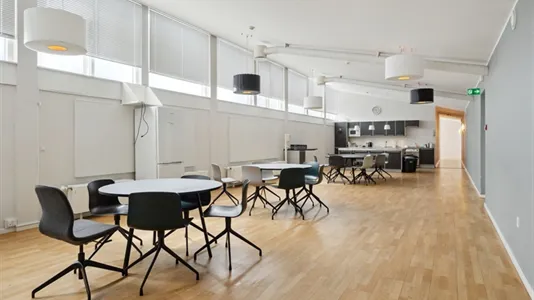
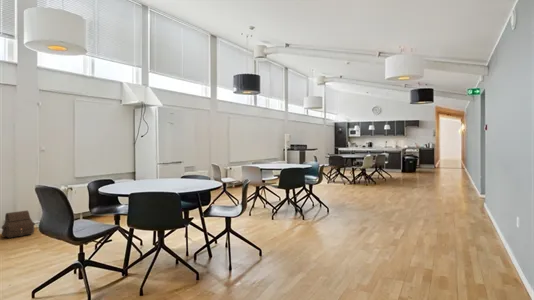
+ satchel [1,210,36,239]
